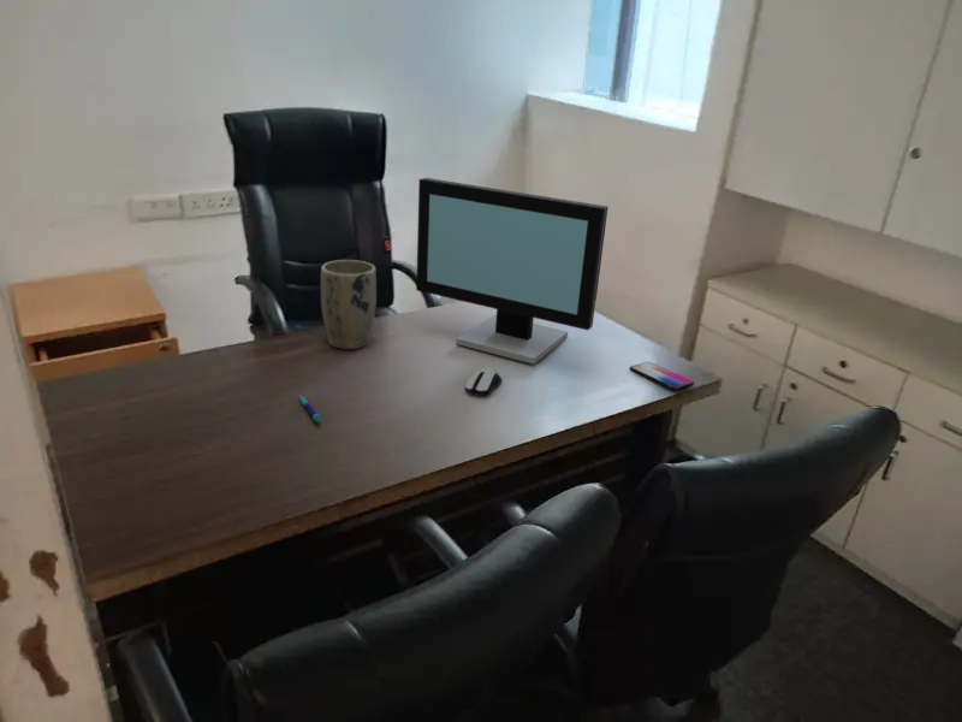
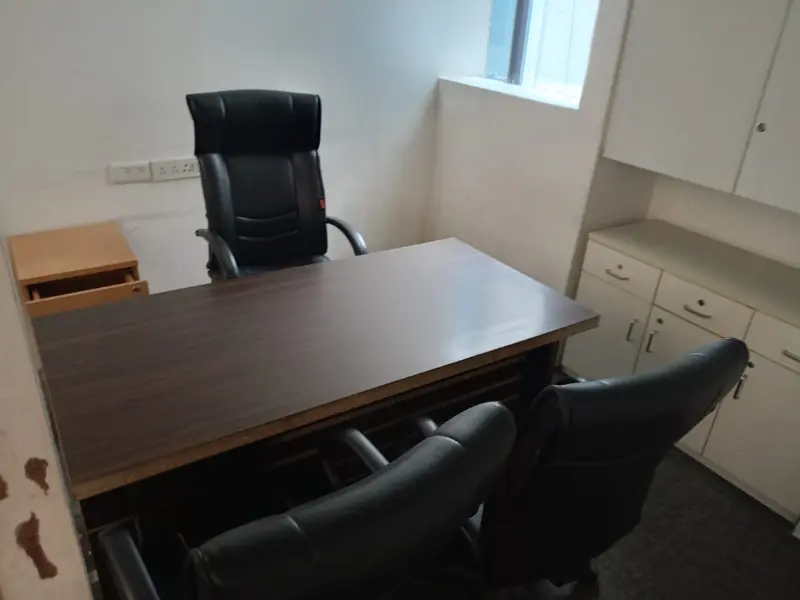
- plant pot [320,259,378,350]
- computer mouse [464,367,503,396]
- computer monitor [415,177,610,366]
- pen [298,395,322,424]
- smartphone [629,361,695,391]
